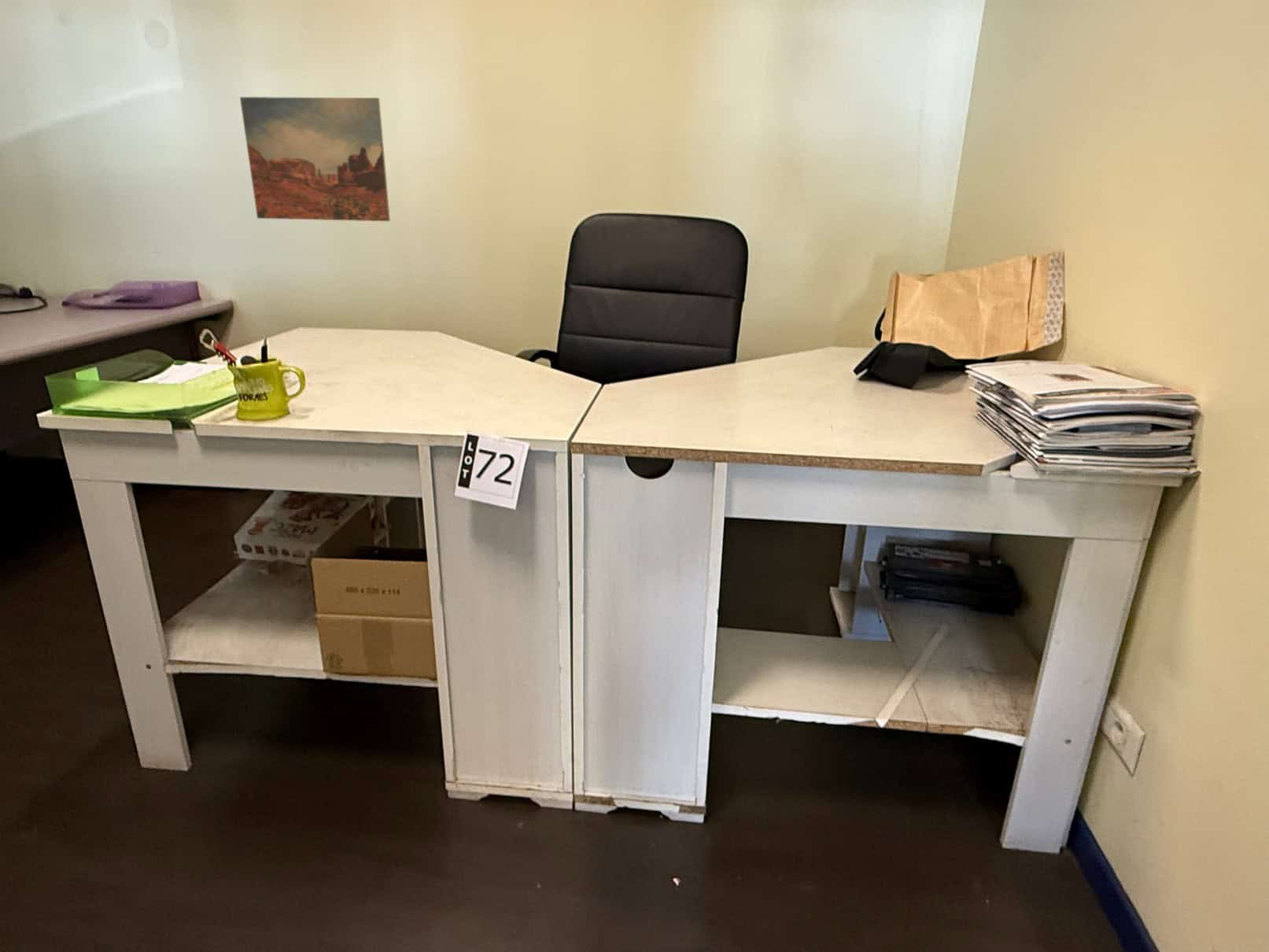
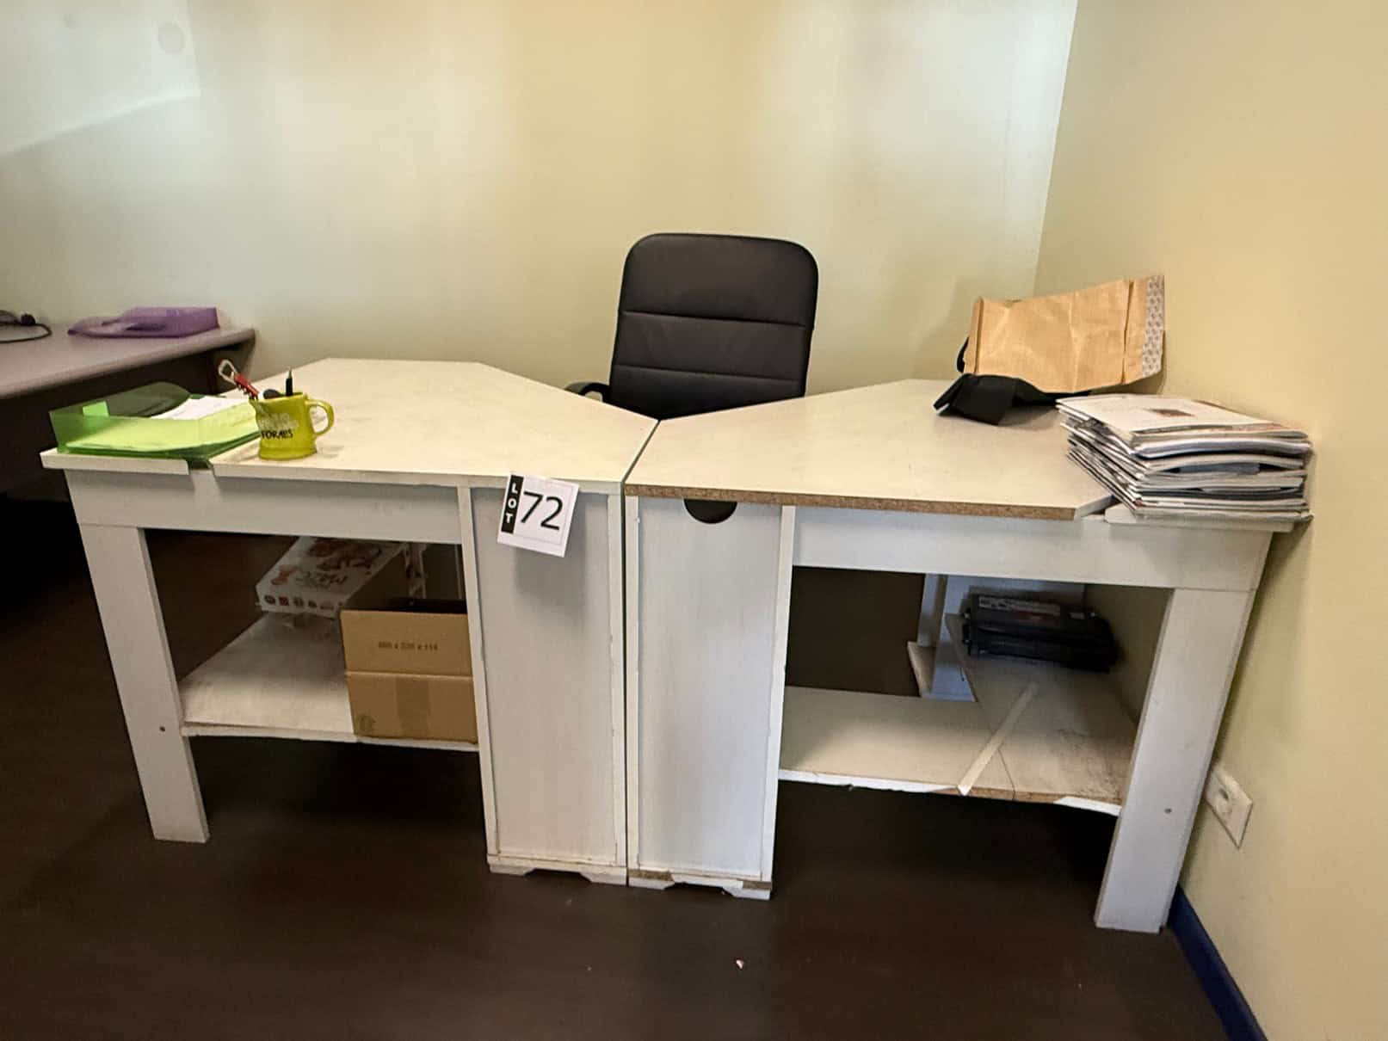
- wall art [239,96,391,222]
